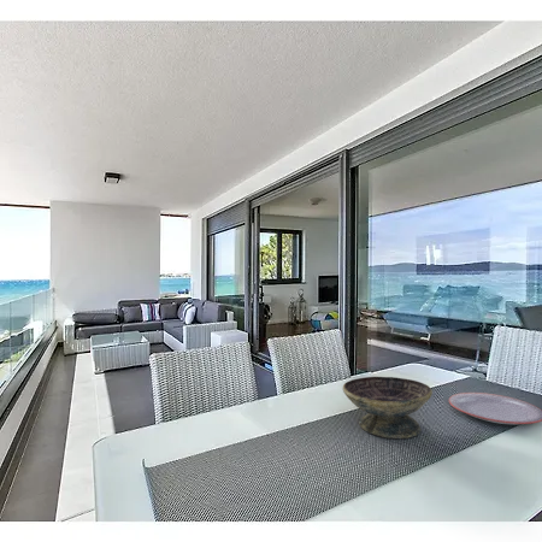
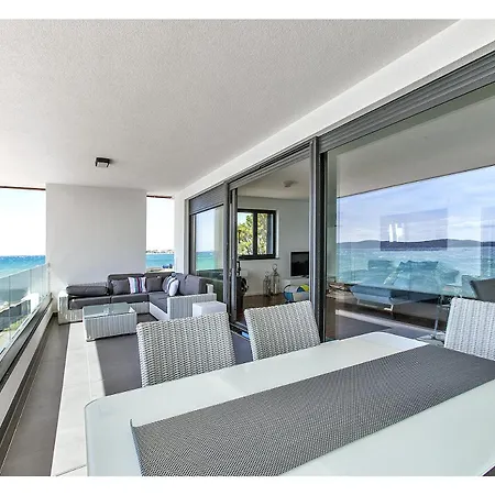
- decorative bowl [342,376,434,440]
- plate [448,391,542,425]
